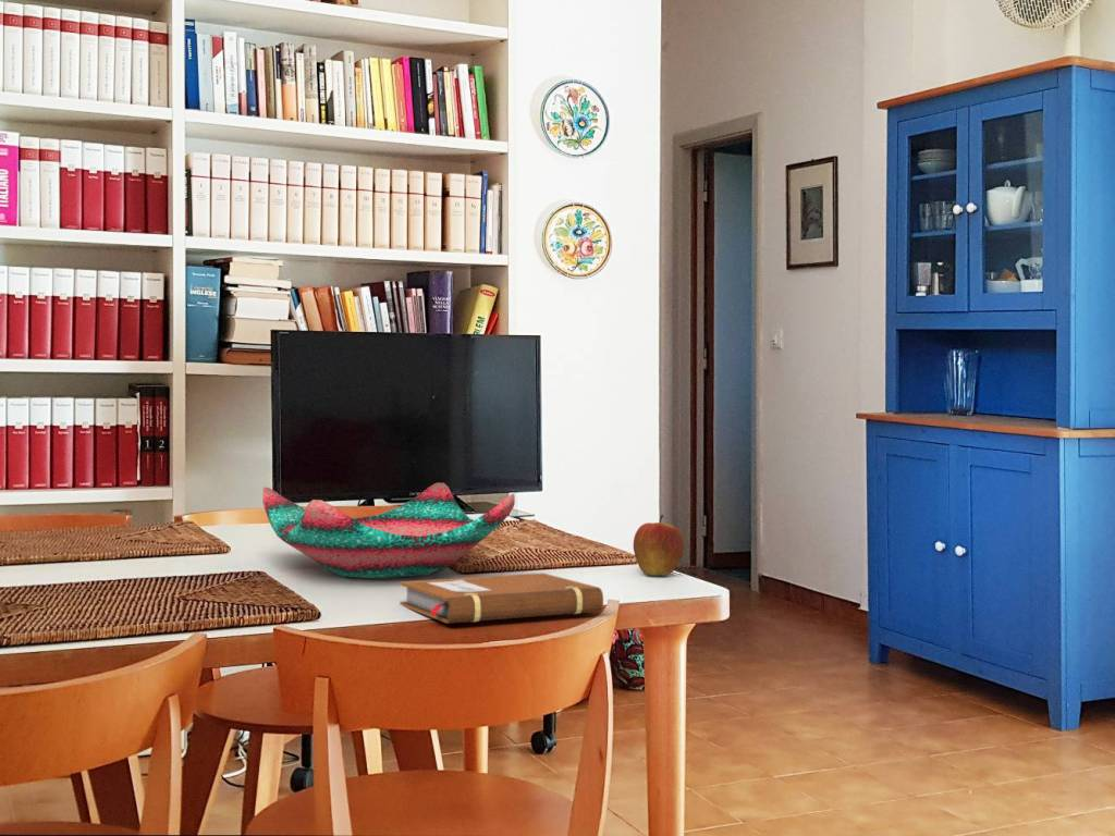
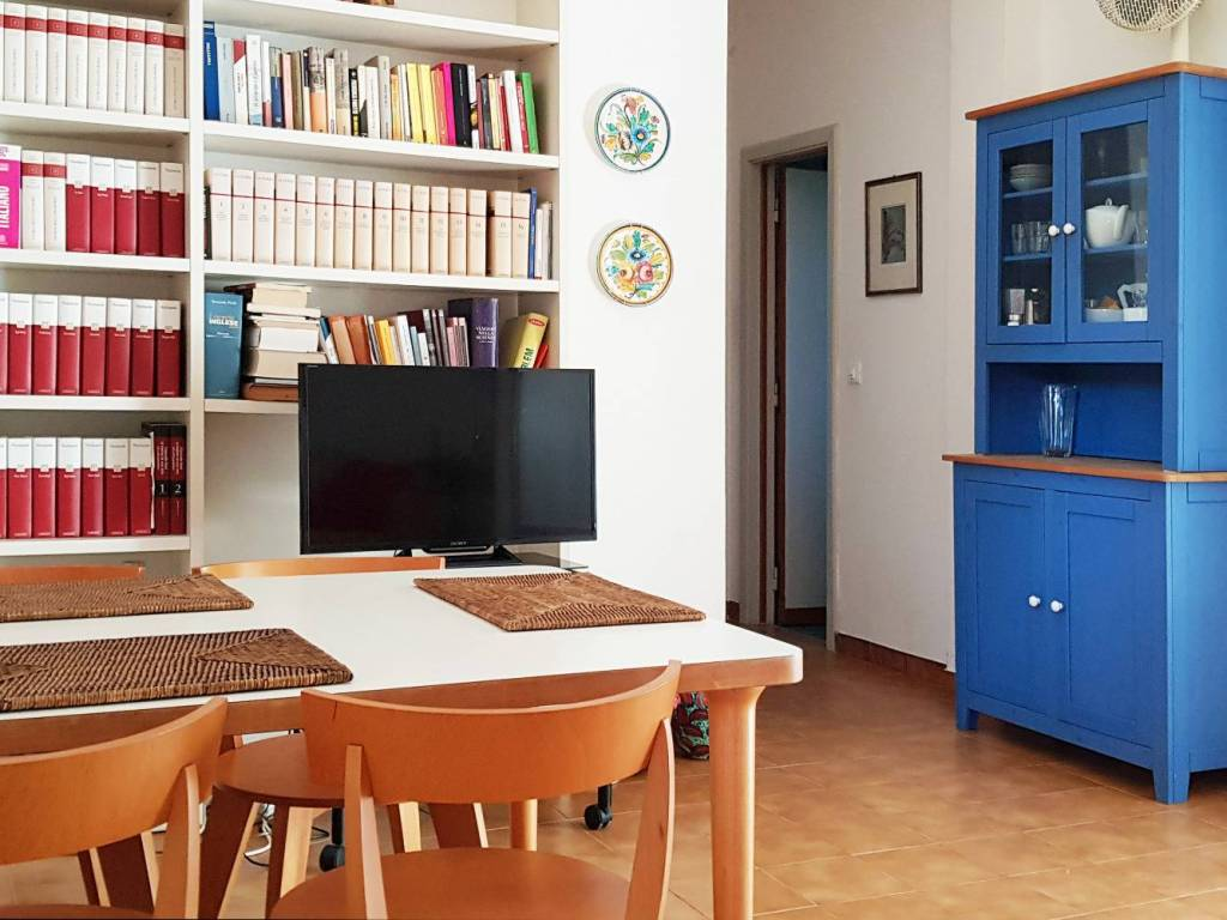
- apple [633,514,685,577]
- decorative bowl [261,481,516,579]
- notebook [399,571,604,625]
